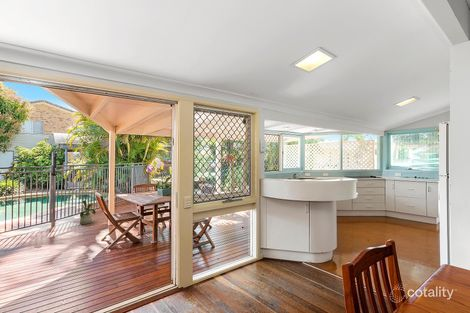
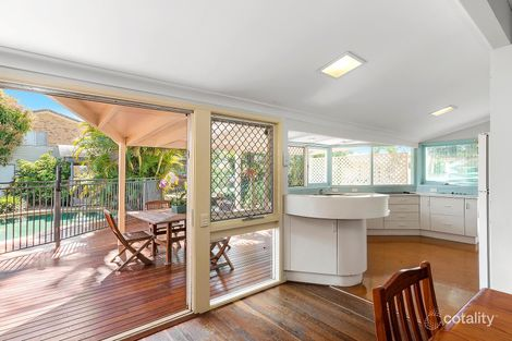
- house plant [76,200,97,225]
